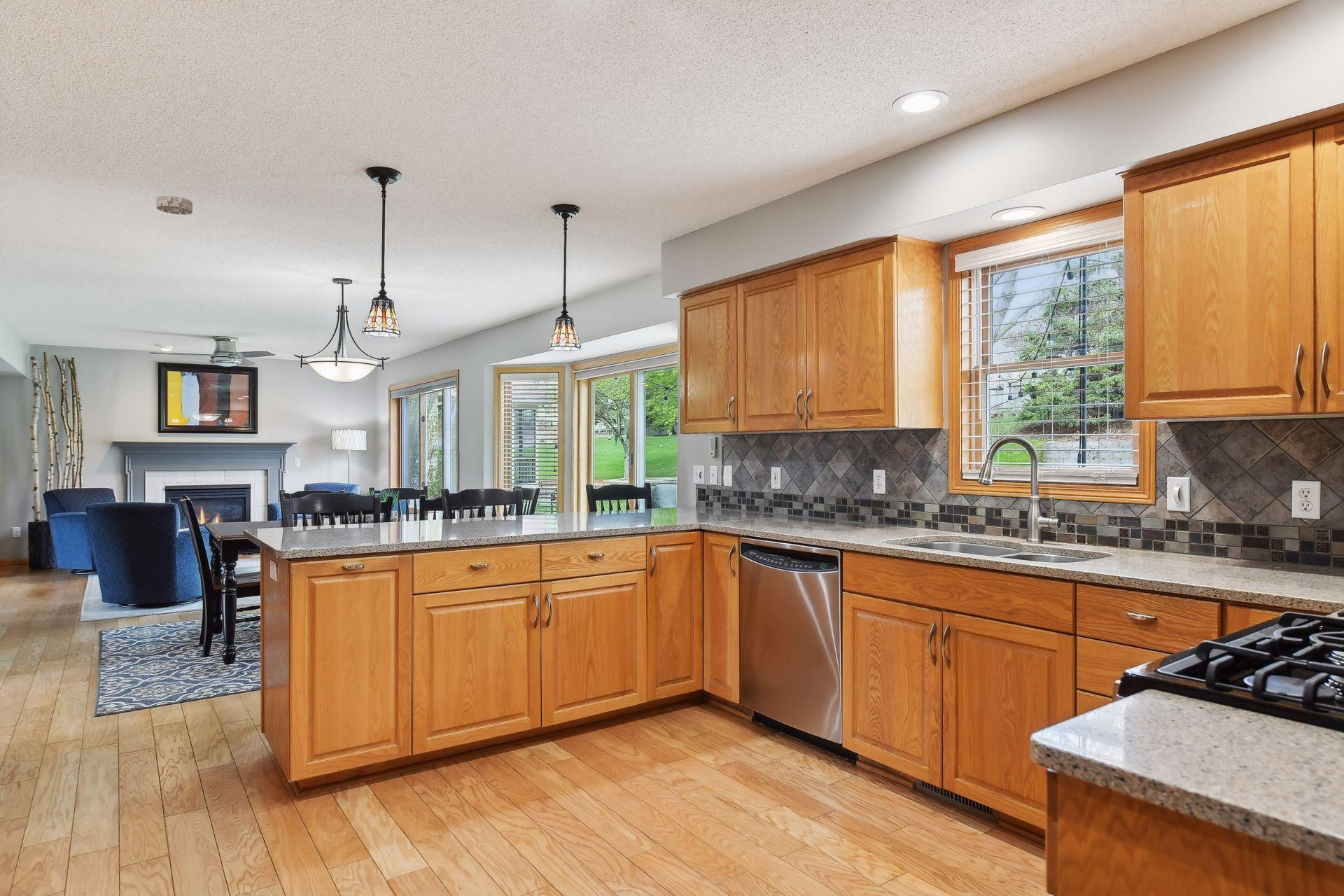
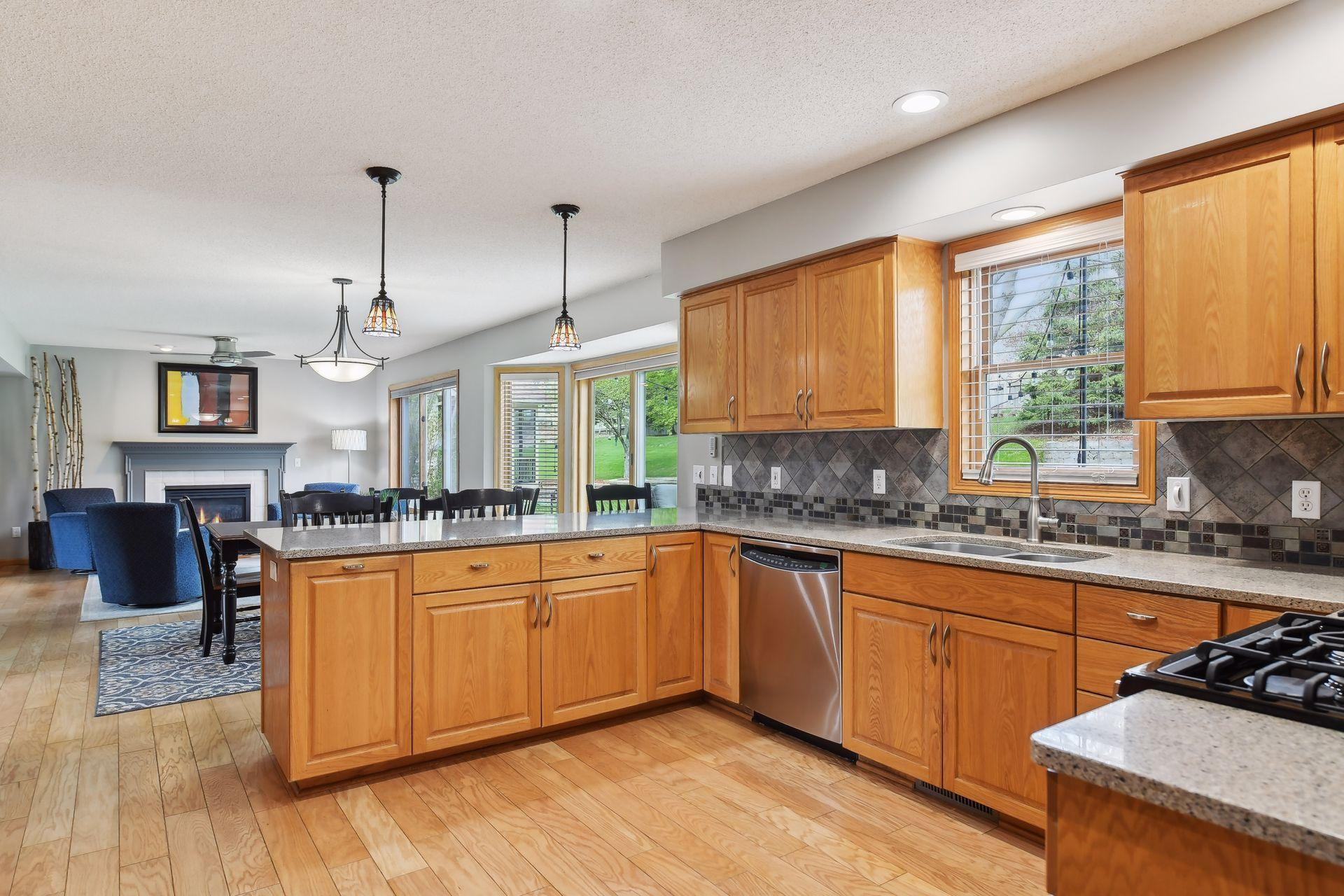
- smoke detector [156,195,193,216]
